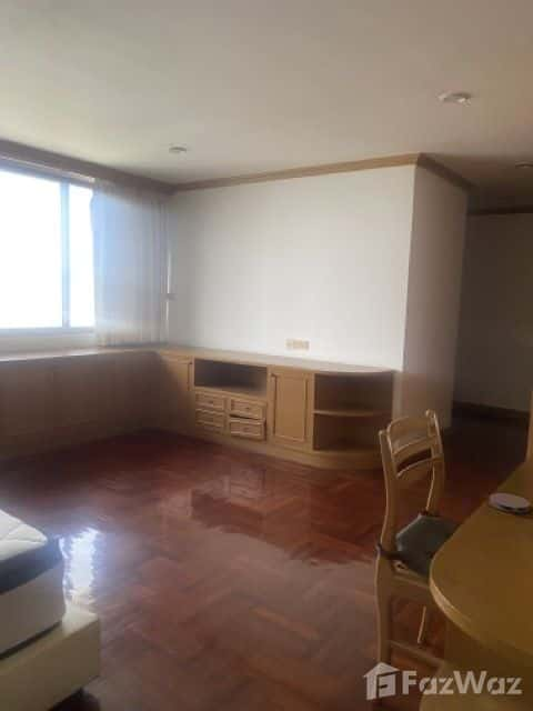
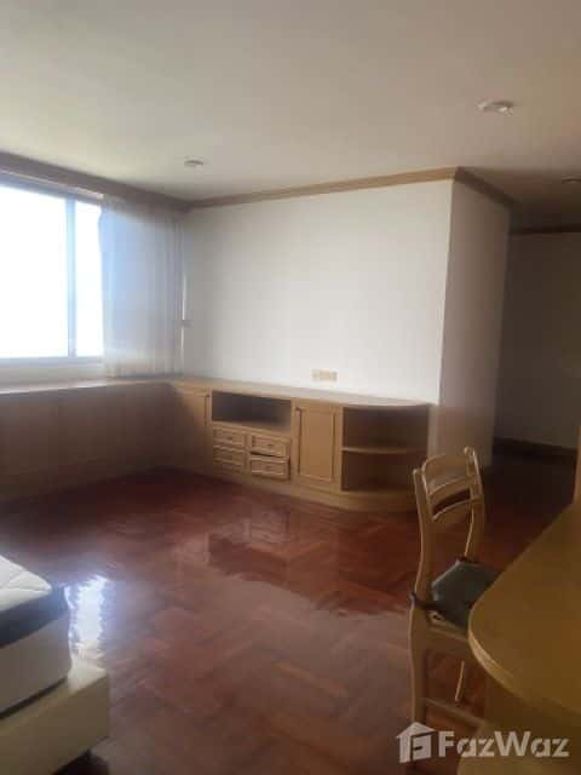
- coaster [489,492,531,513]
